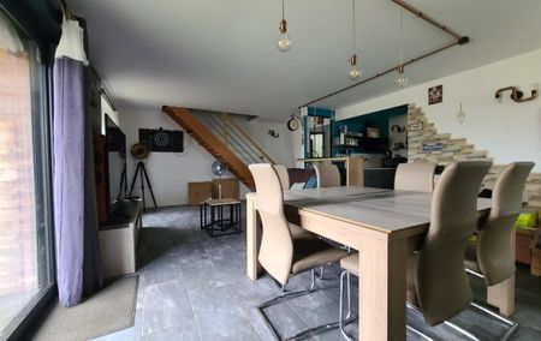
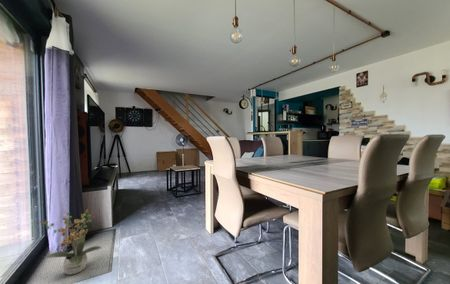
+ potted plant [39,208,102,276]
